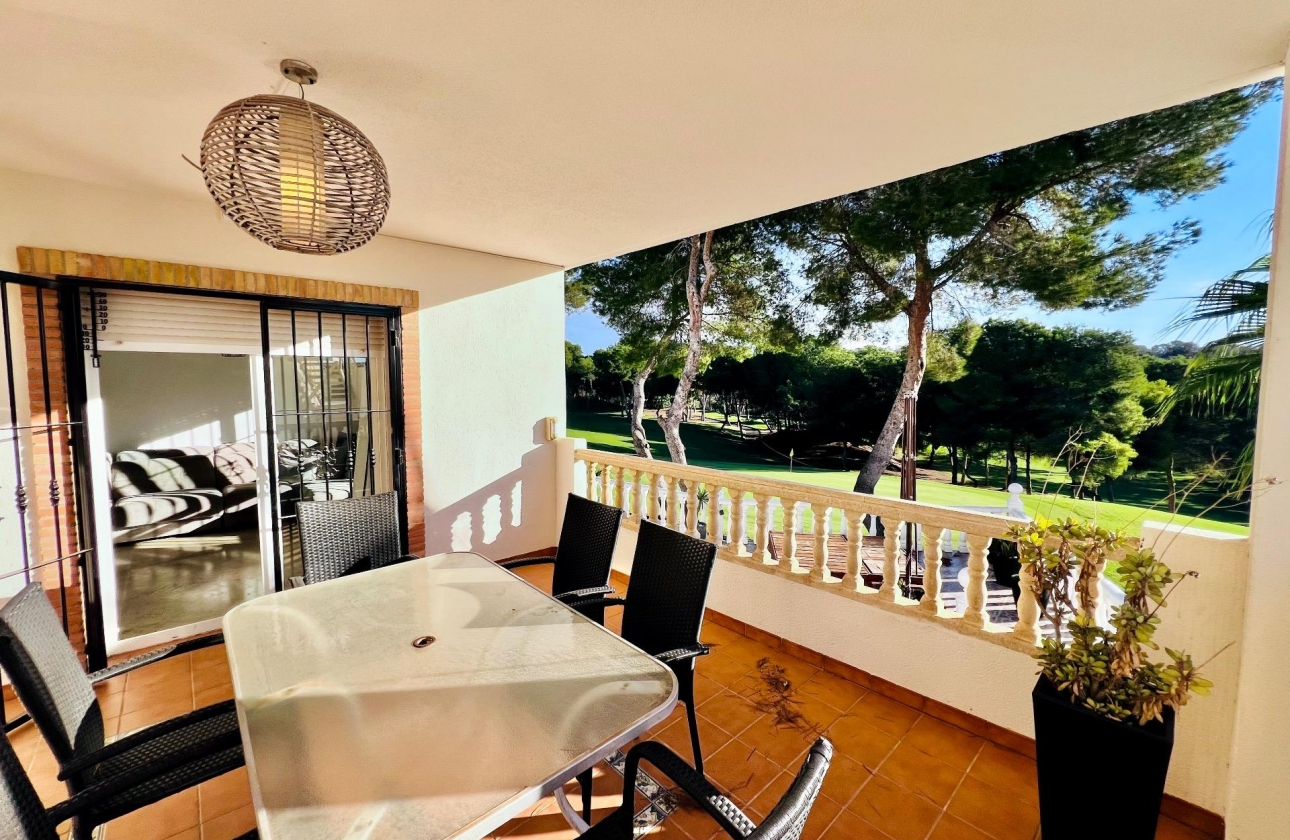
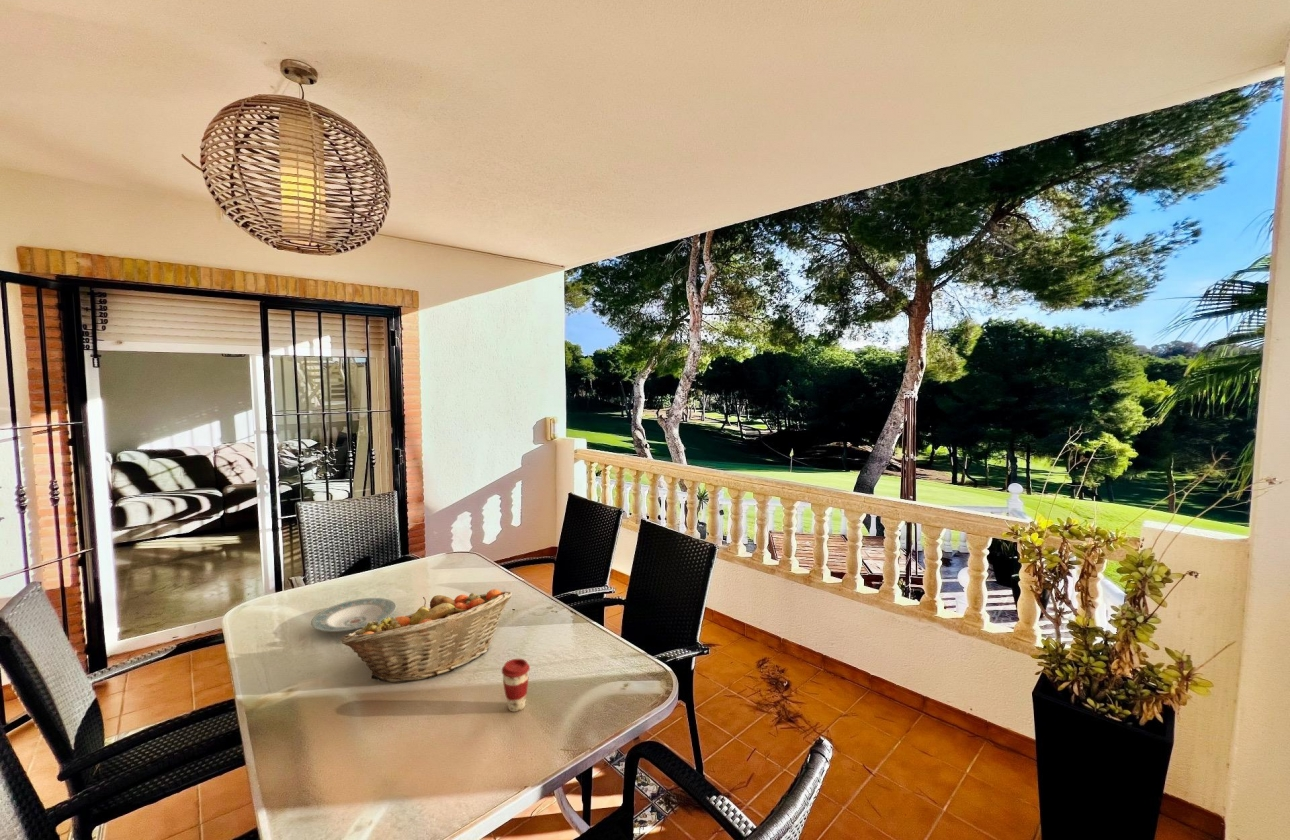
+ coffee cup [501,658,531,713]
+ fruit basket [340,588,513,683]
+ plate [310,597,397,633]
